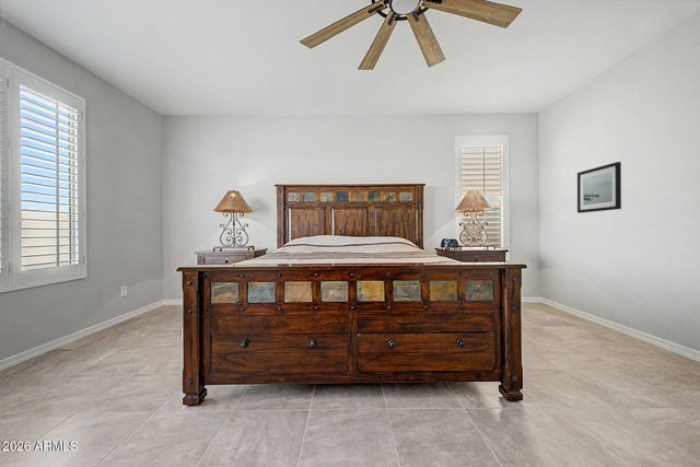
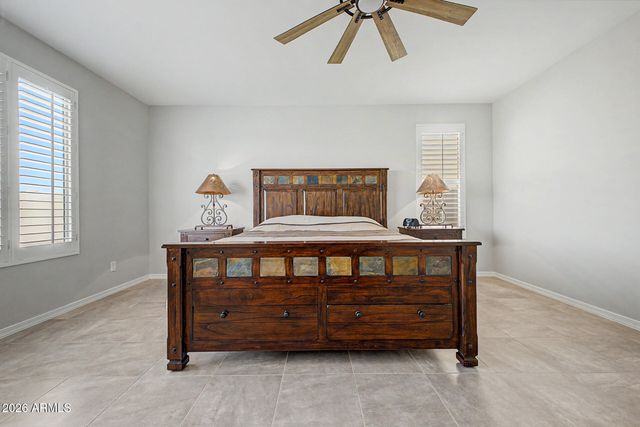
- wall art [576,161,622,214]
